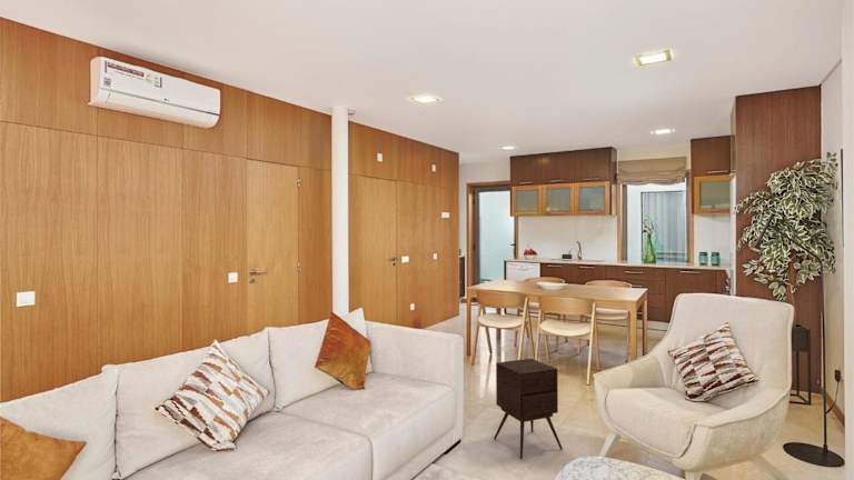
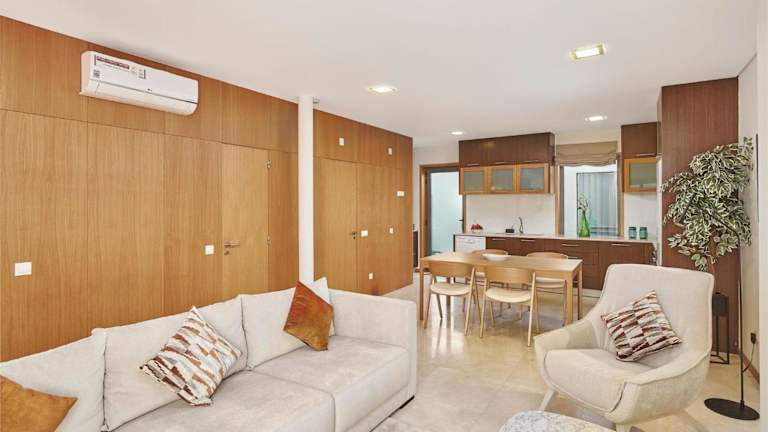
- side table [493,358,564,460]
